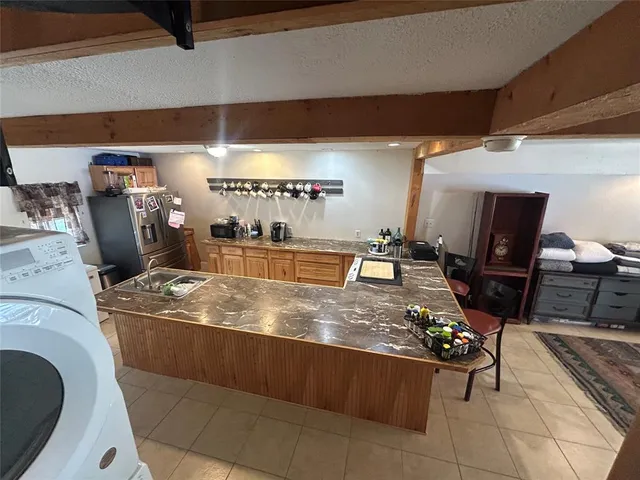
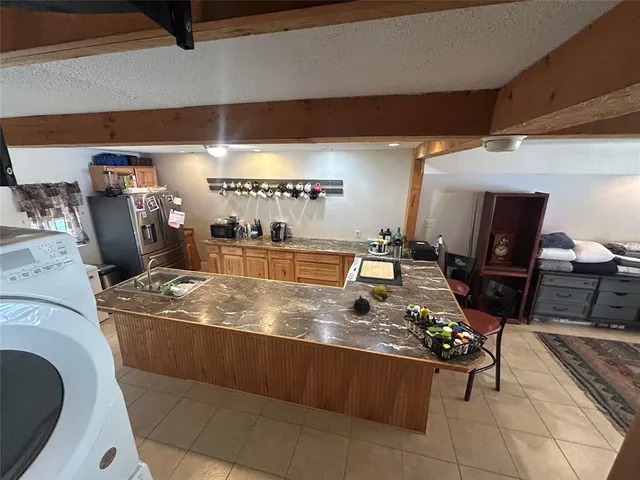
+ teapot [352,294,371,315]
+ banana bunch [372,284,395,302]
